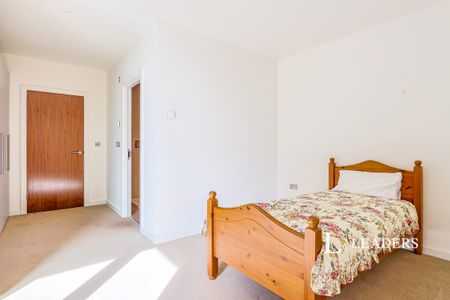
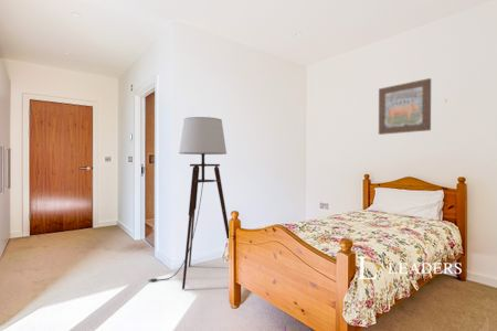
+ wall art [378,77,432,136]
+ floor lamp [147,116,230,290]
